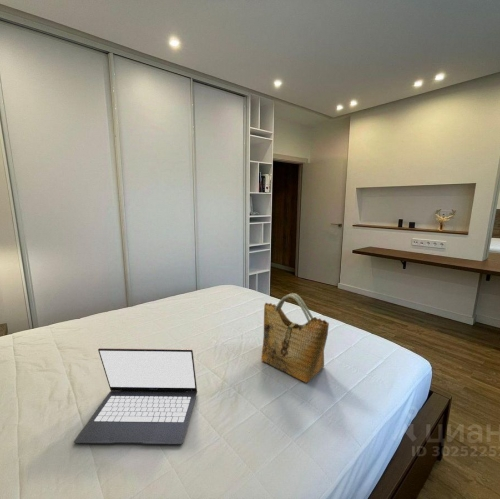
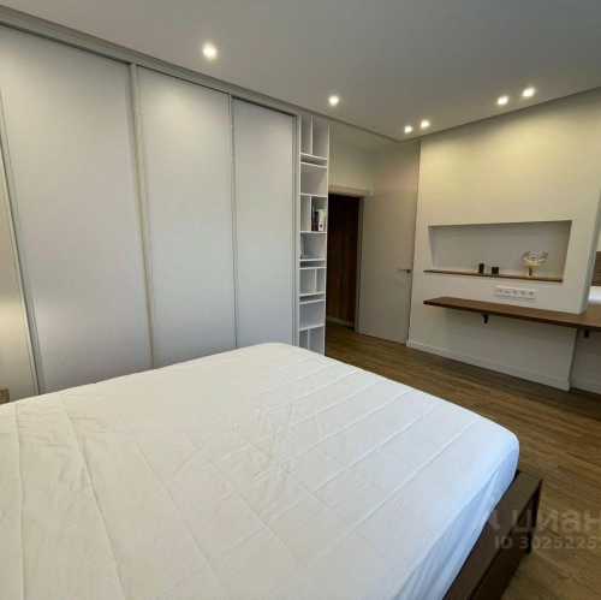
- laptop [73,347,198,445]
- grocery bag [260,292,330,384]
